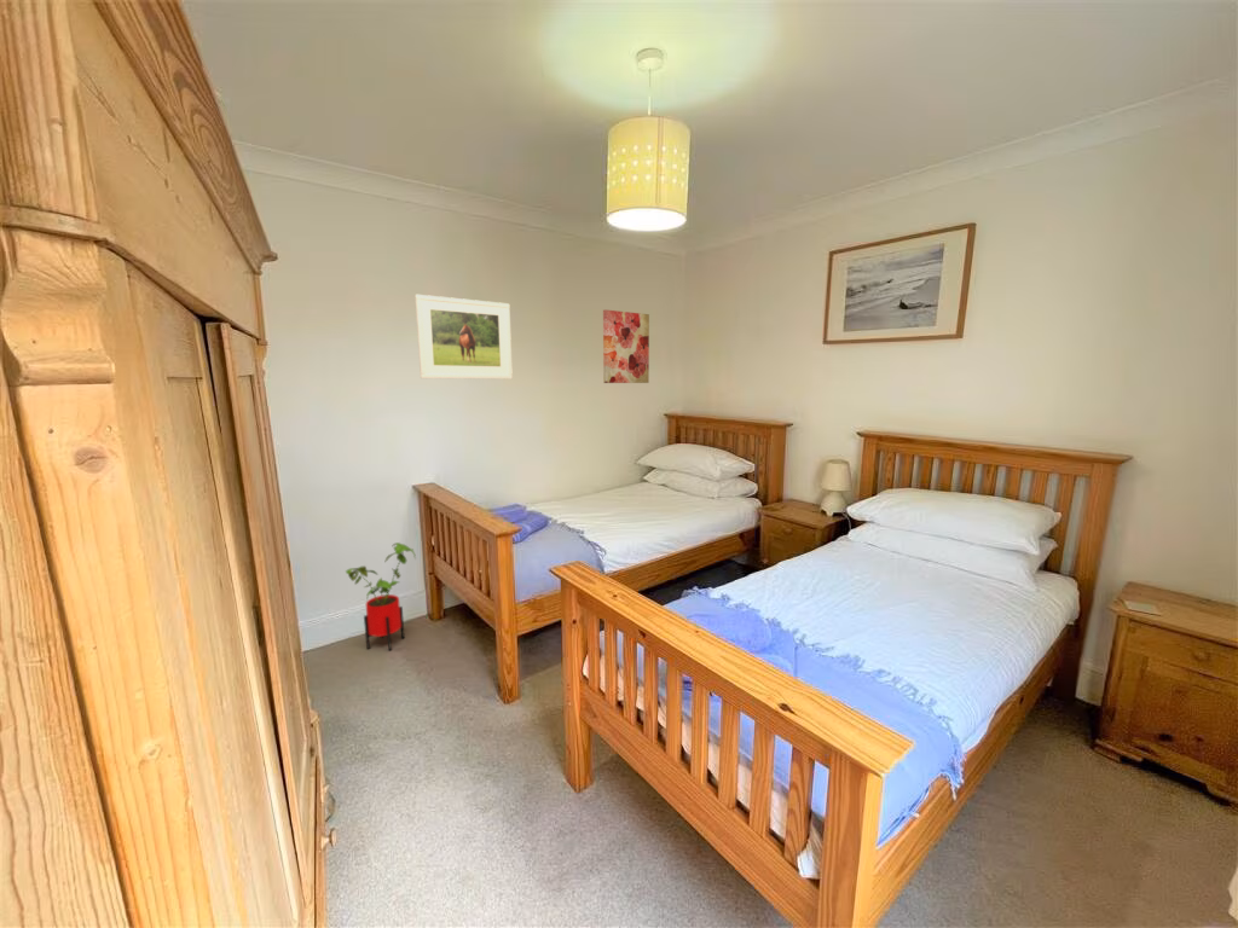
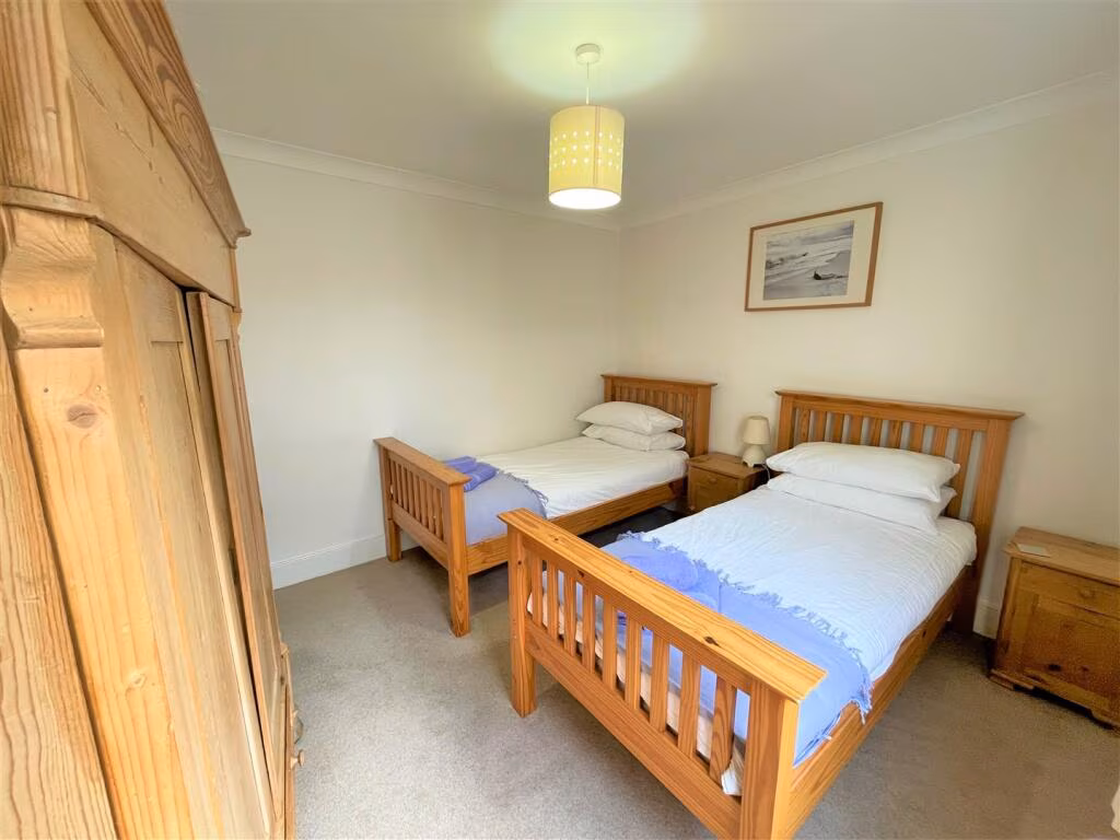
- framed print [413,294,514,379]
- house plant [345,541,417,651]
- wall art [602,308,650,384]
